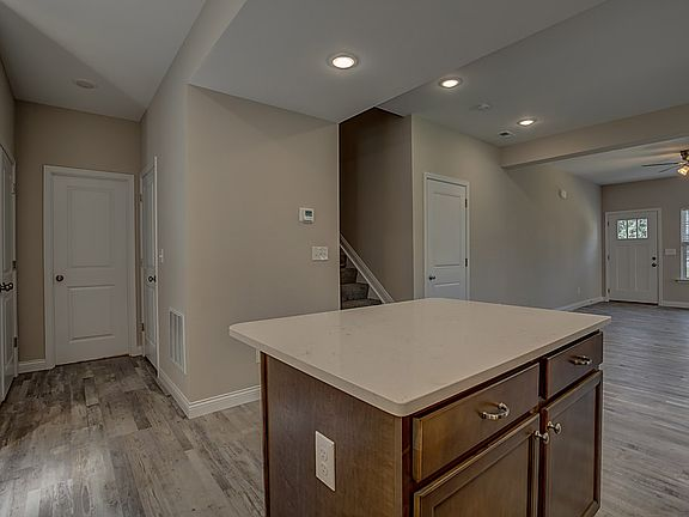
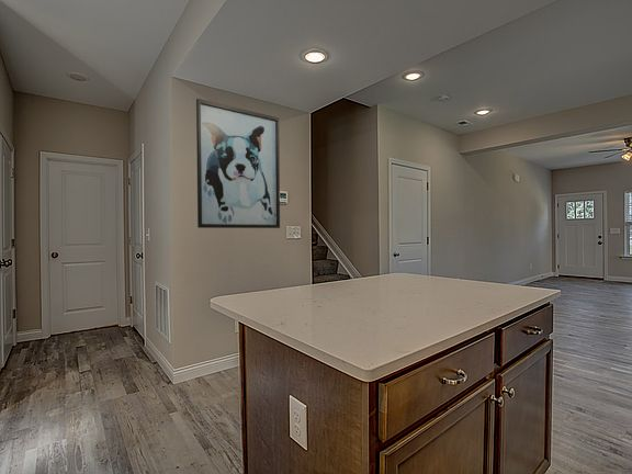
+ wall art [195,98,281,229]
